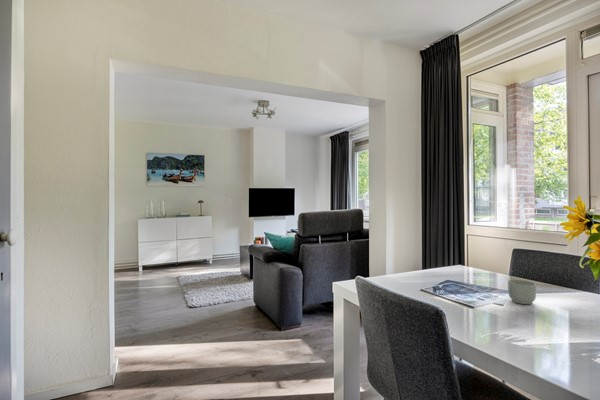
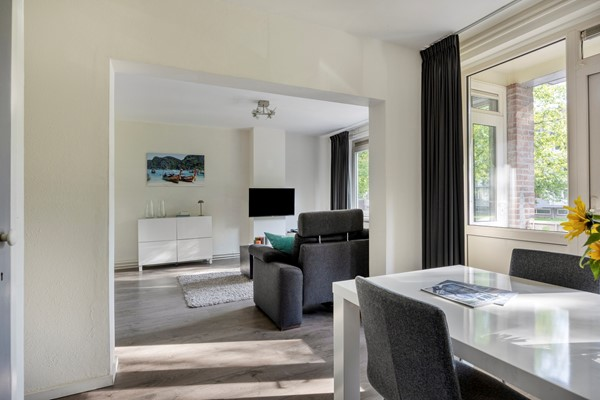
- mug [507,279,537,305]
